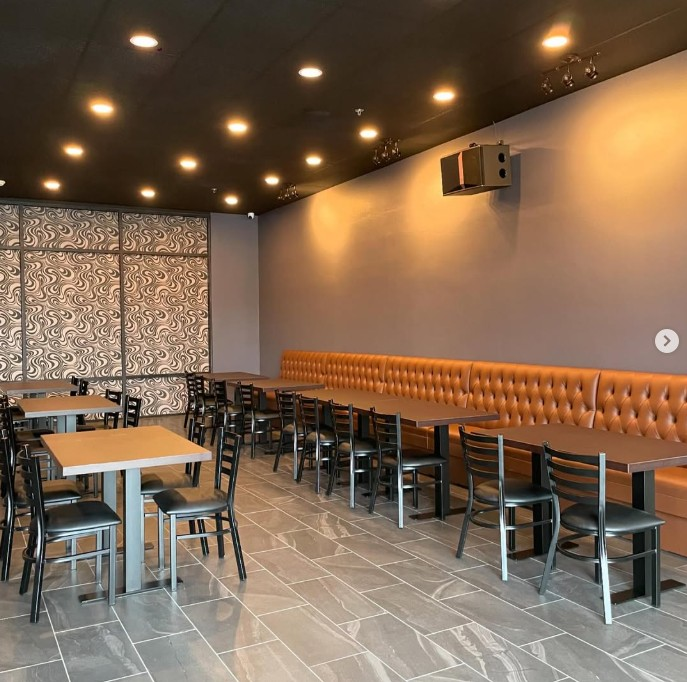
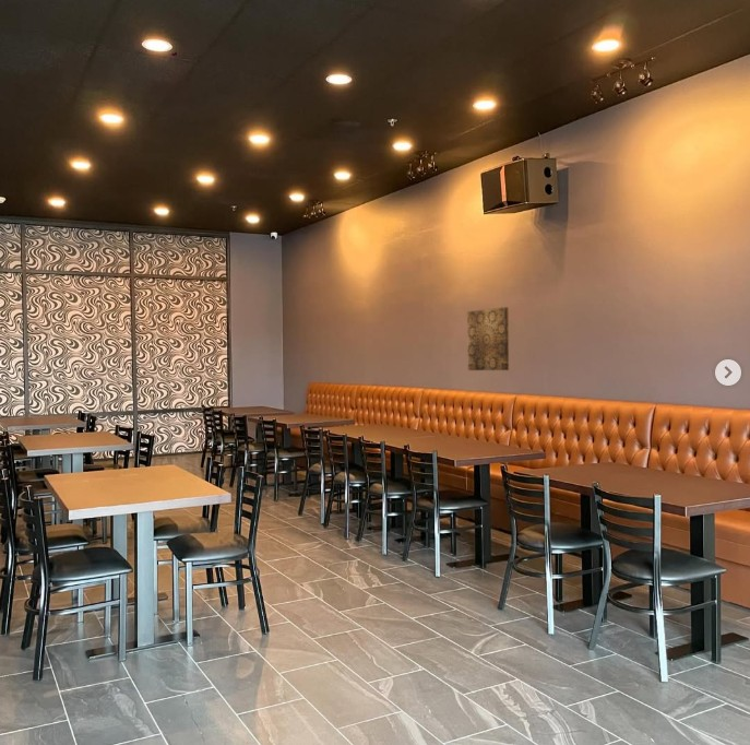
+ wall art [466,306,510,371]
